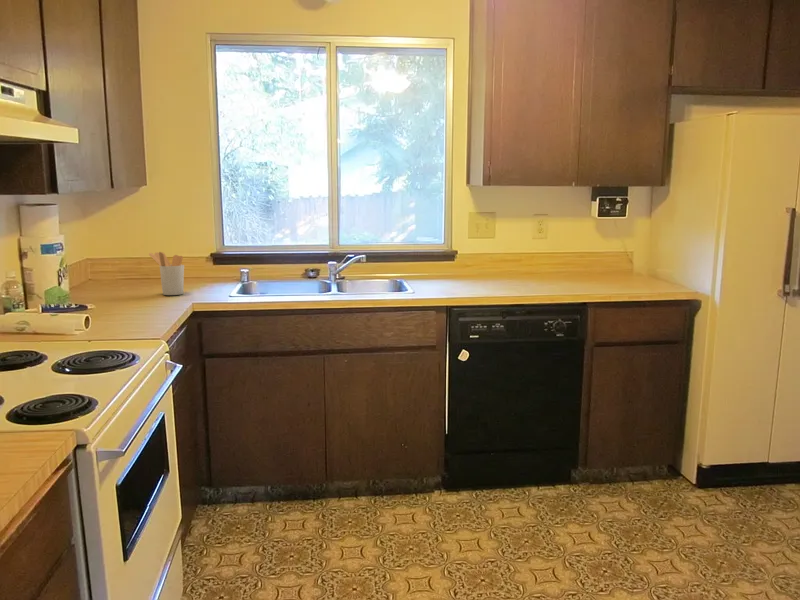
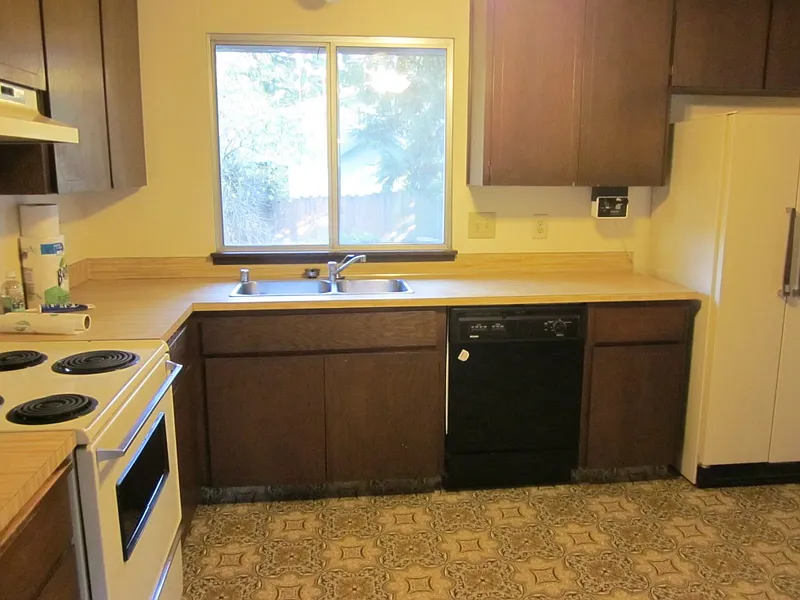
- utensil holder [148,251,185,296]
